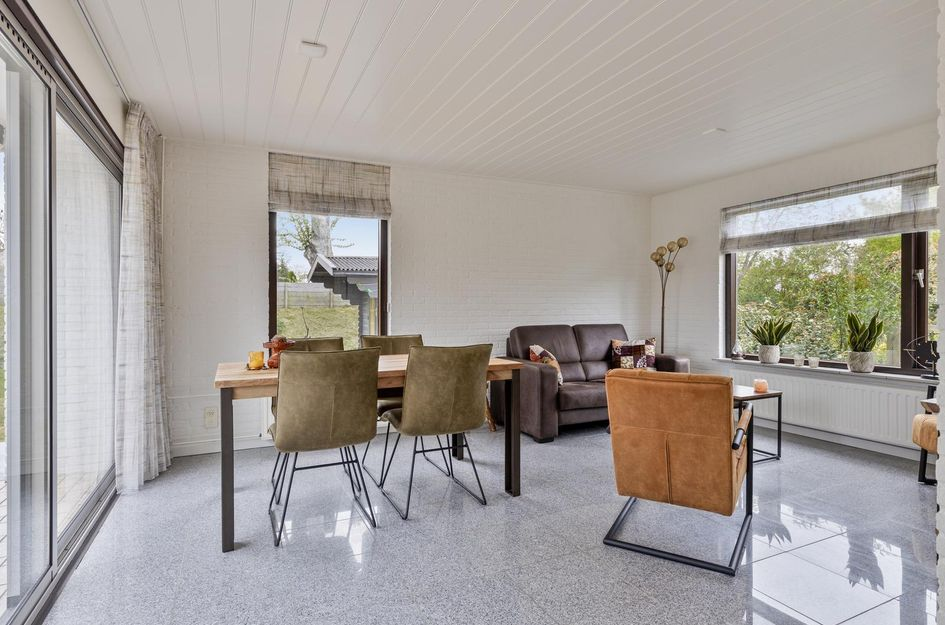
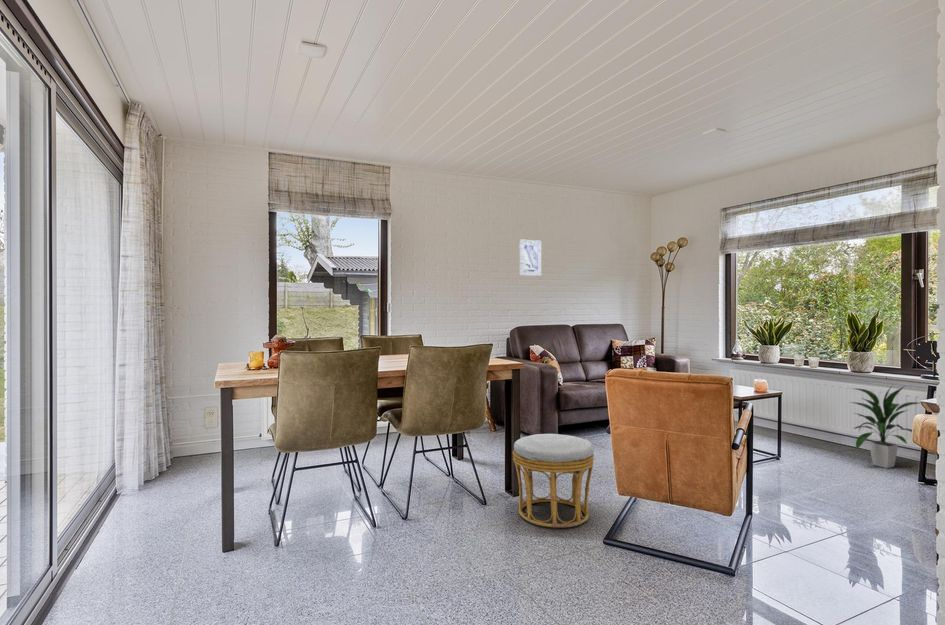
+ wall art [519,239,542,277]
+ indoor plant [849,385,921,469]
+ ottoman [512,433,595,529]
